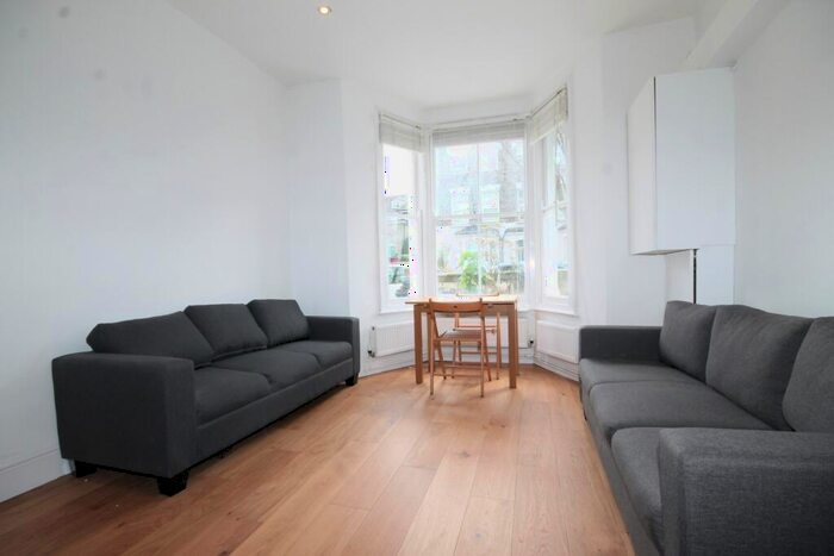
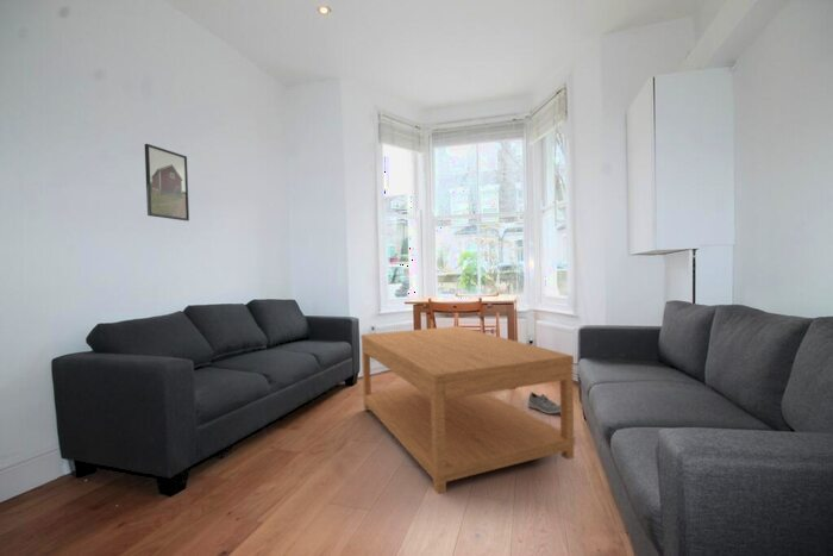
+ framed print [144,143,190,221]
+ sneaker [526,391,560,414]
+ coffee table [359,325,576,494]
